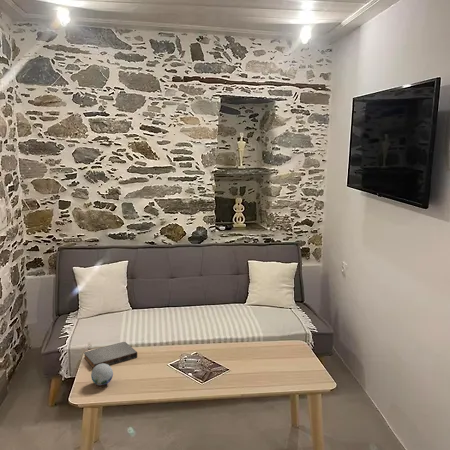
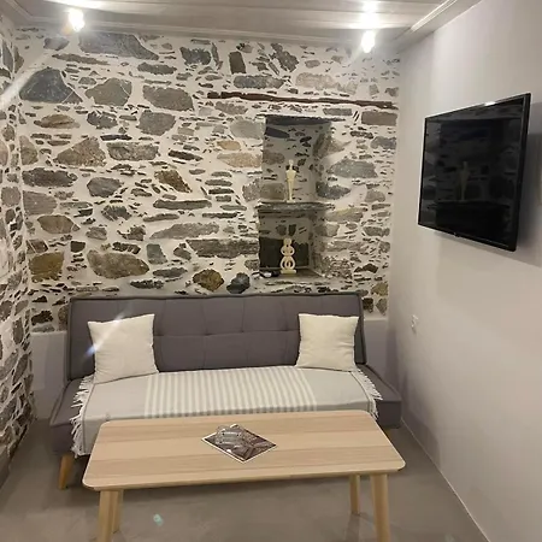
- decorative orb [90,363,114,387]
- book [83,341,138,369]
